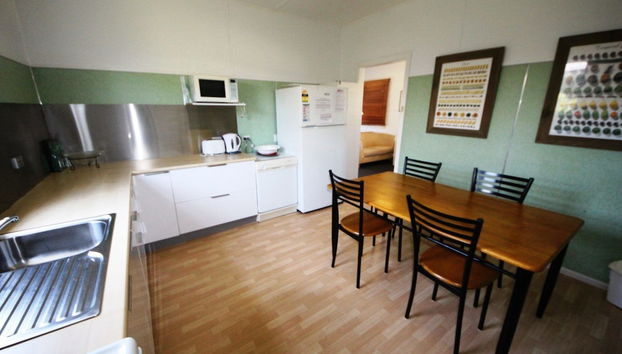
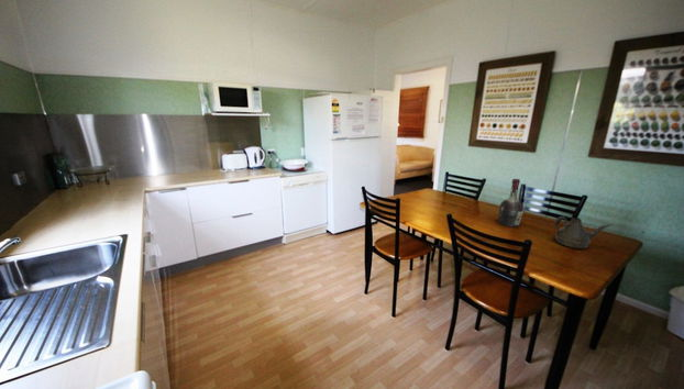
+ cognac bottle [498,178,525,227]
+ teapot [553,215,614,249]
